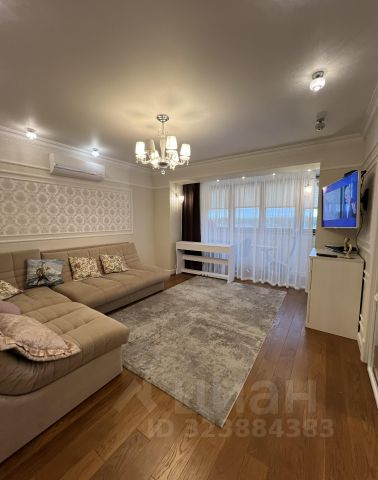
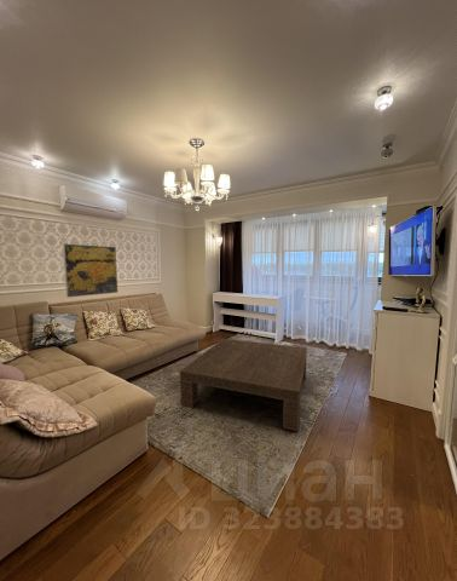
+ coffee table [179,338,308,432]
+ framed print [62,242,120,299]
